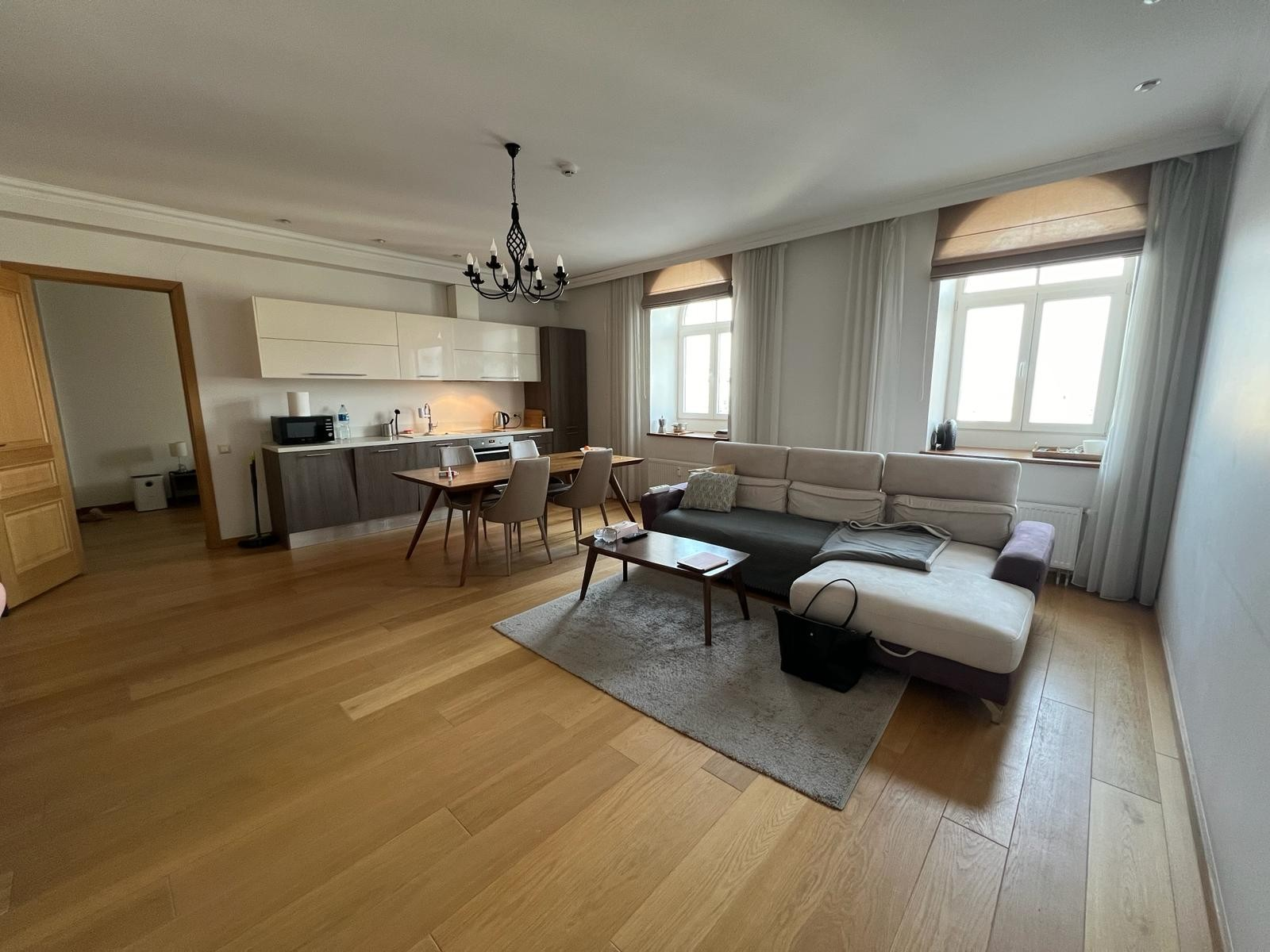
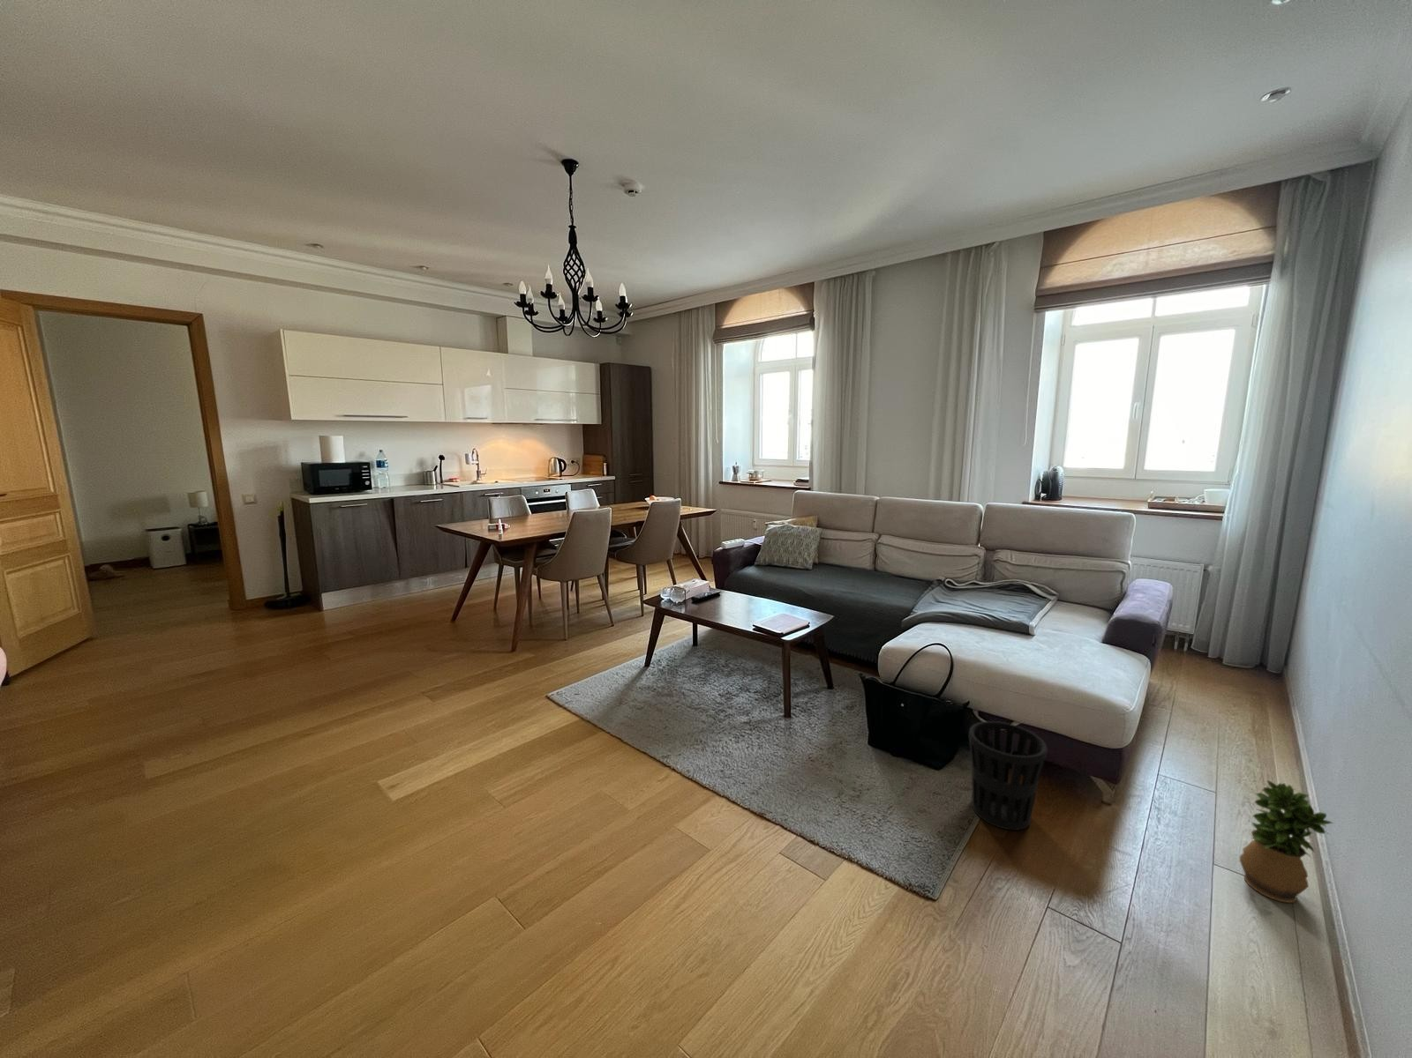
+ potted plant [1239,779,1334,904]
+ wastebasket [968,720,1048,831]
